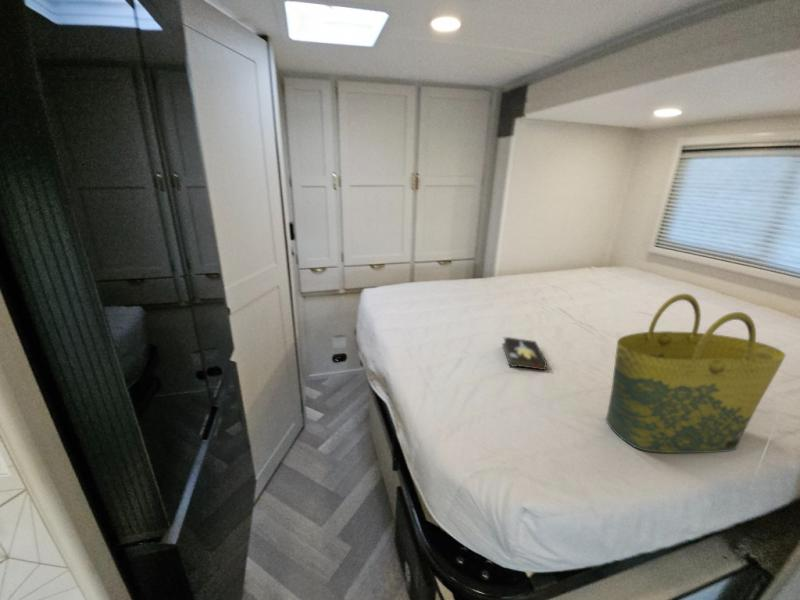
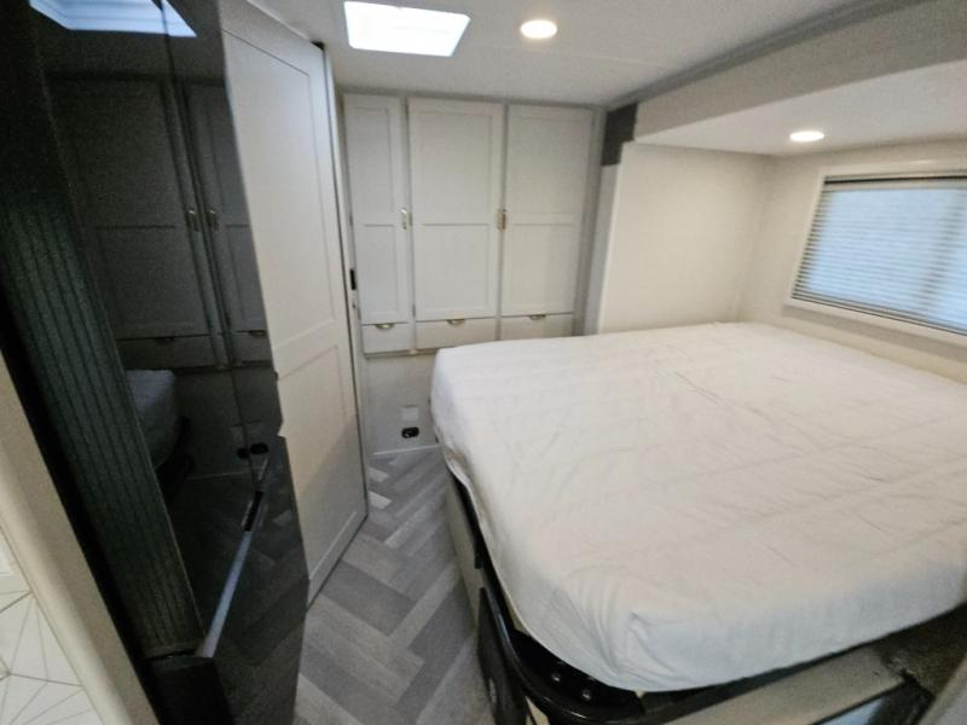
- tote bag [605,293,787,454]
- hardback book [501,335,548,371]
